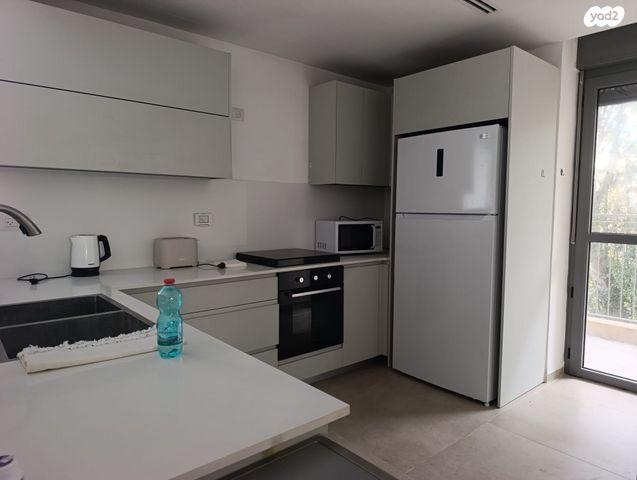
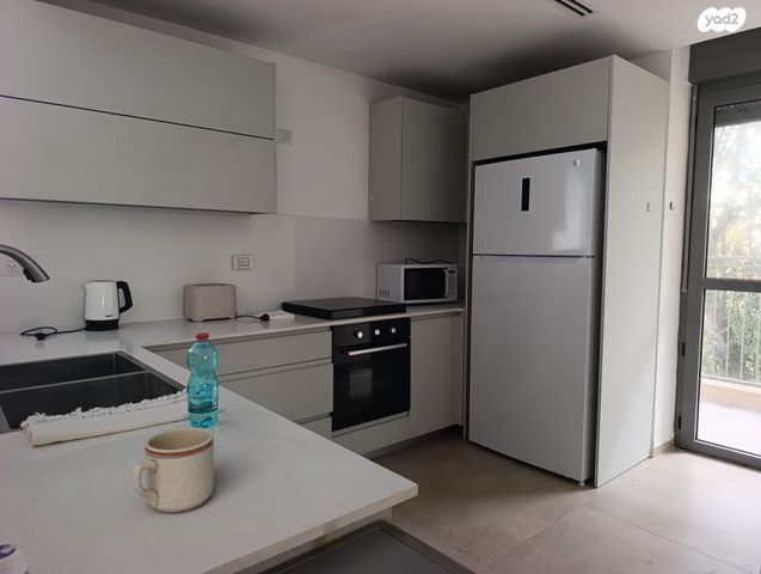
+ mug [131,427,215,513]
